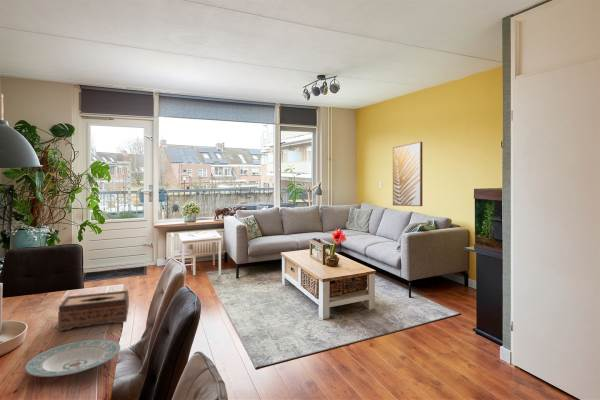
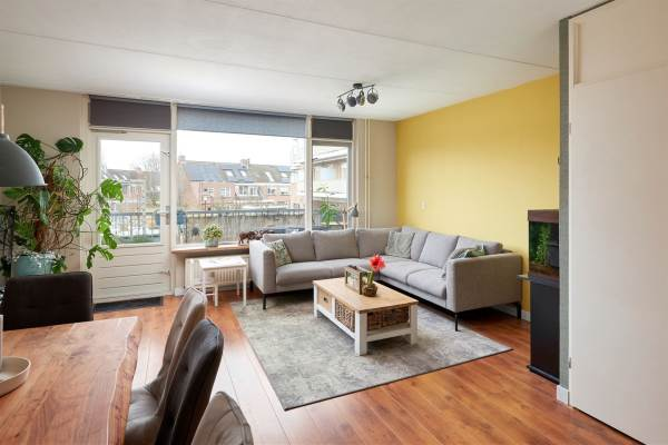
- tissue box [57,290,130,332]
- plate [23,338,121,378]
- wall art [392,141,423,207]
